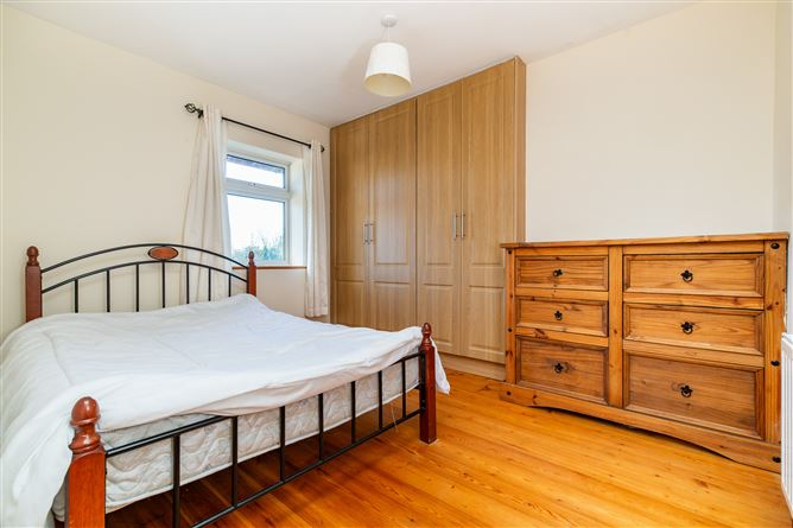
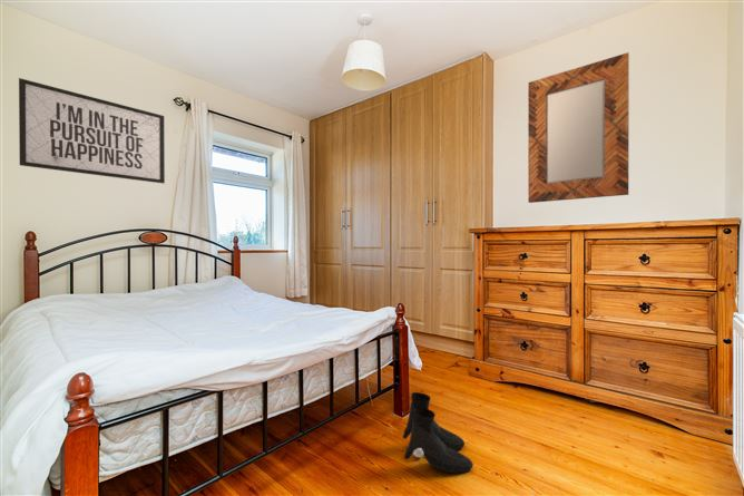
+ boots [402,391,474,474]
+ mirror [18,77,166,185]
+ home mirror [527,51,630,204]
